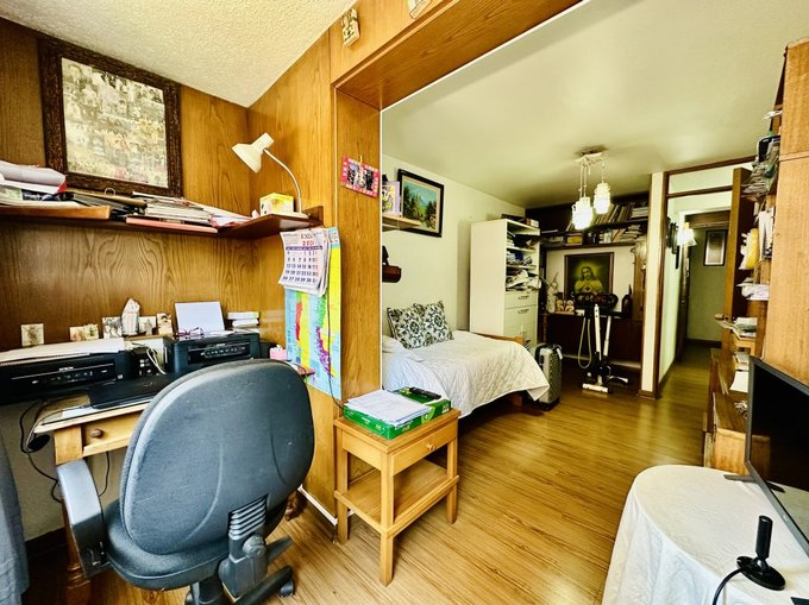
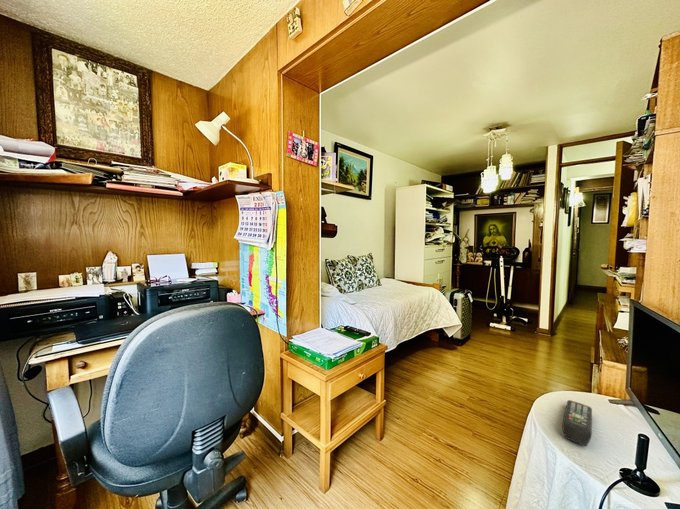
+ remote control [561,399,593,447]
